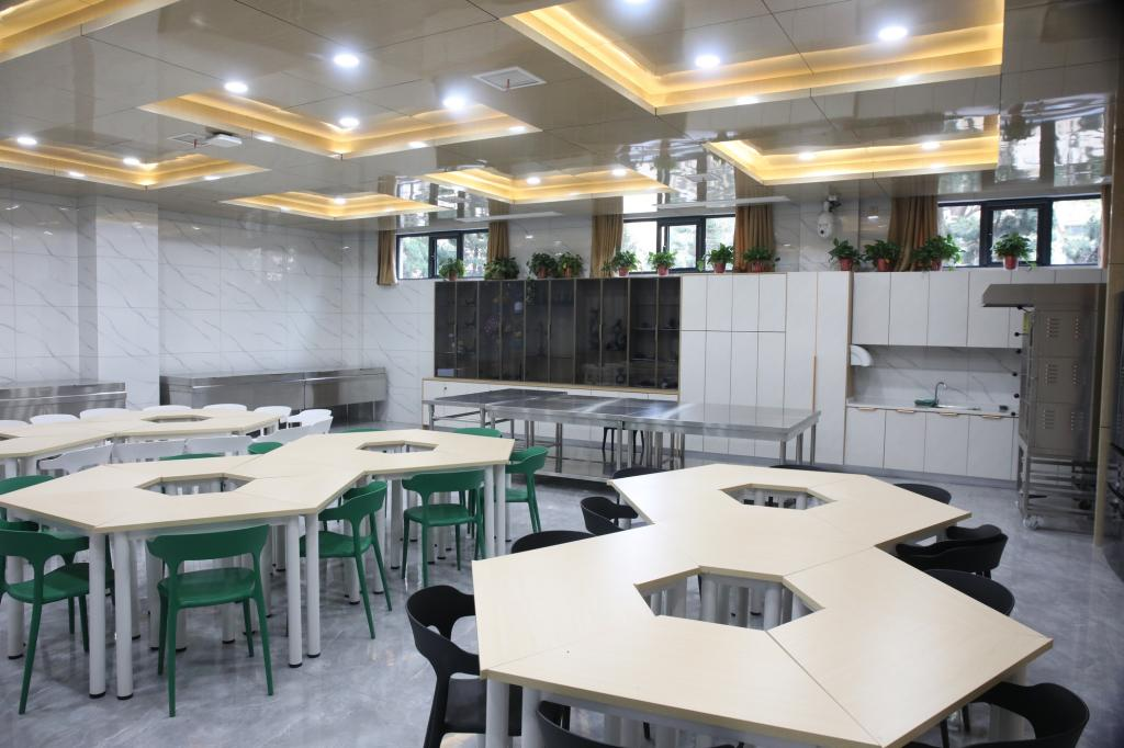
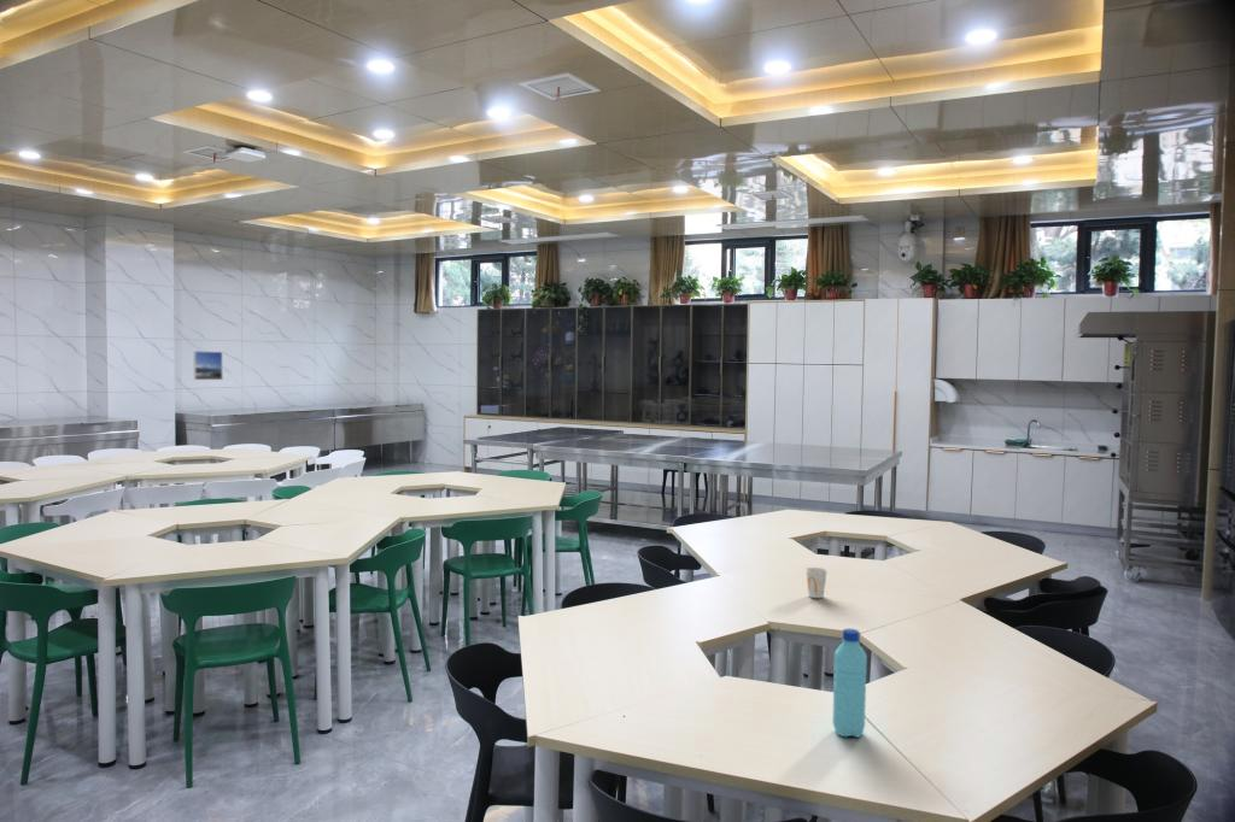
+ cup [804,566,829,599]
+ water bottle [831,628,868,739]
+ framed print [193,350,224,381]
